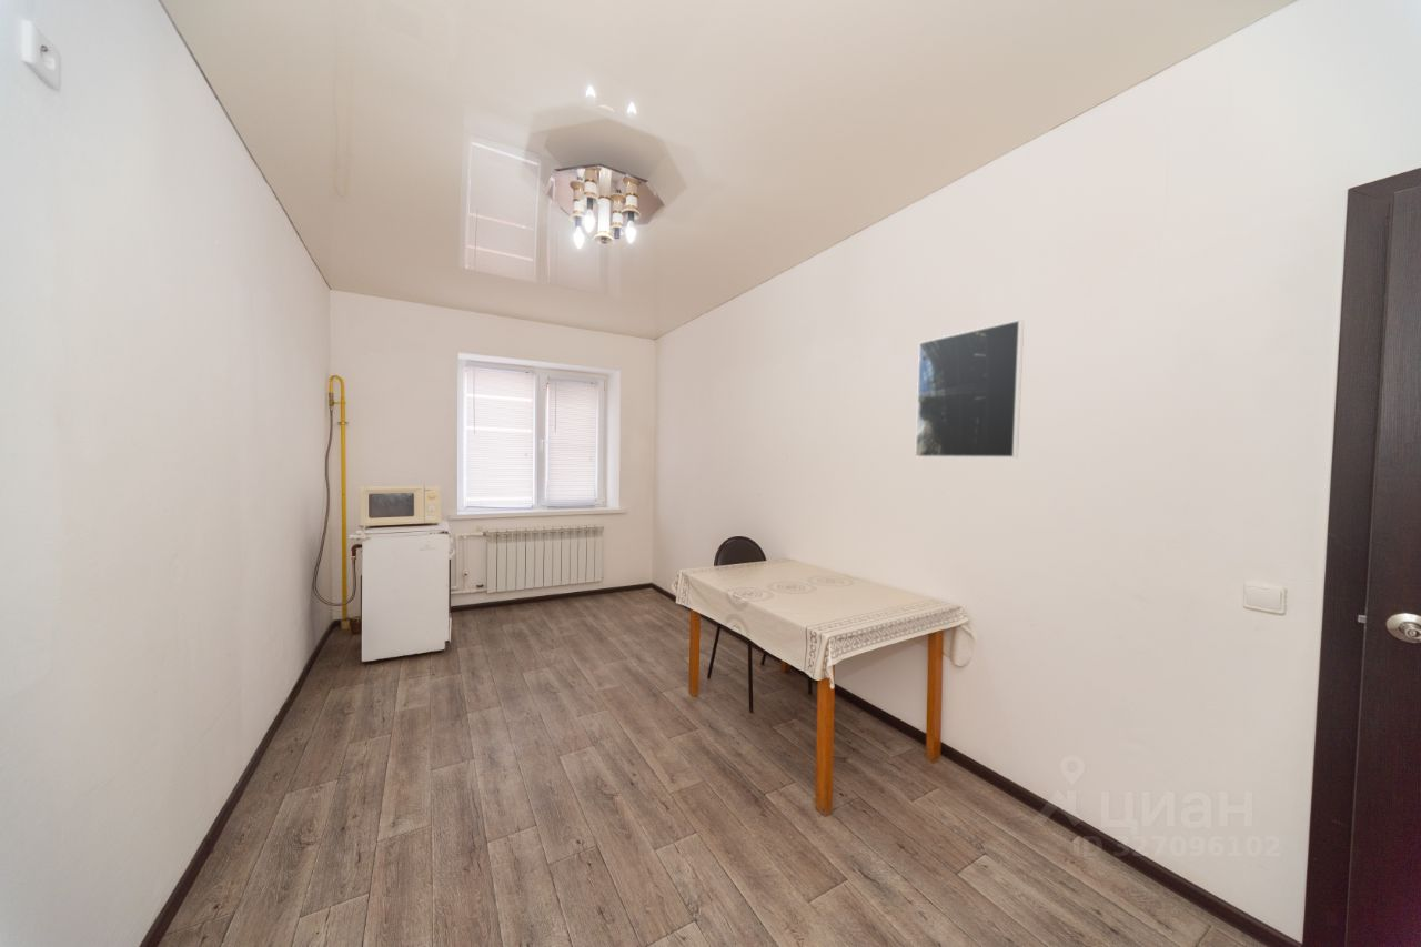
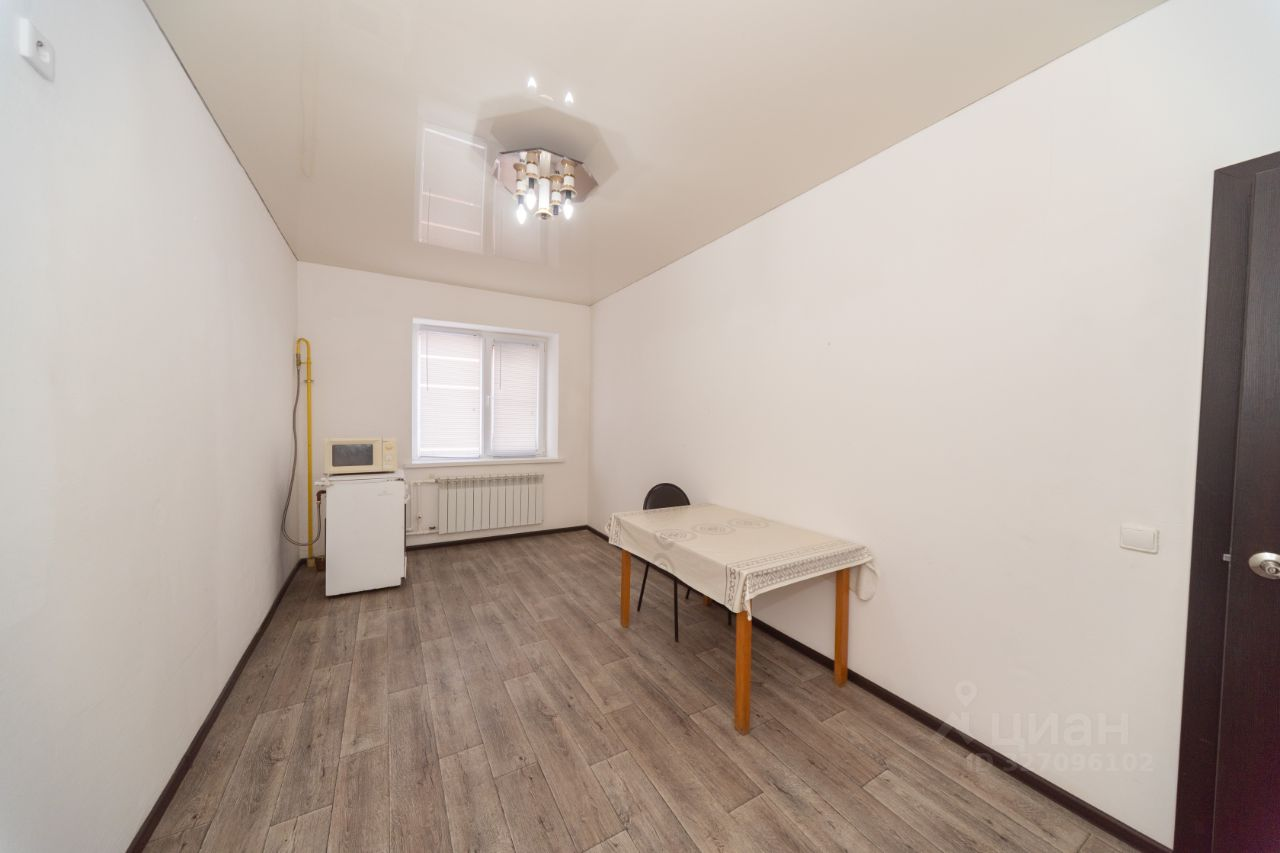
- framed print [914,319,1025,459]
